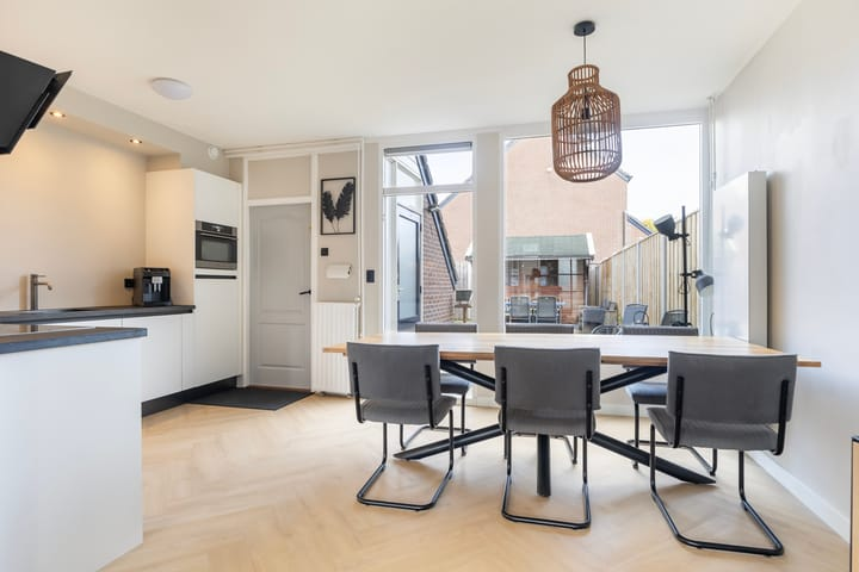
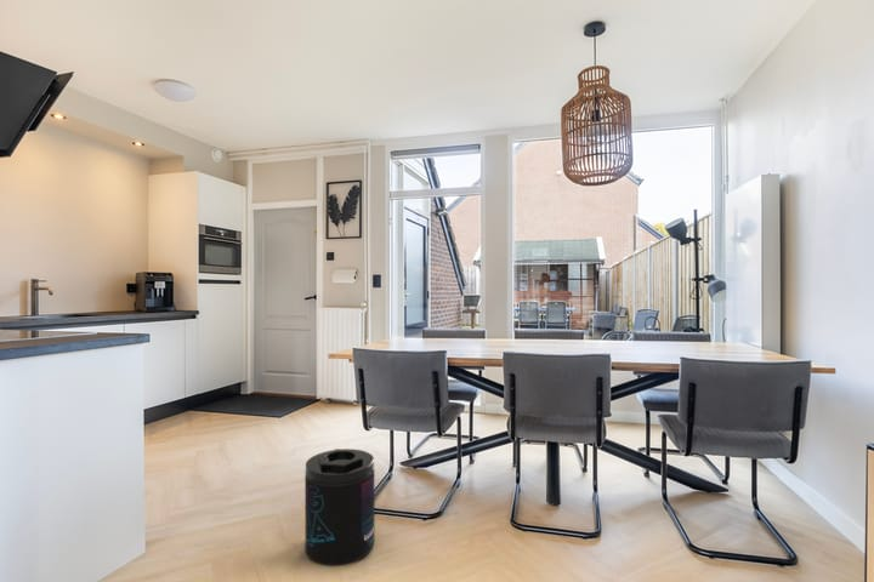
+ supplement container [303,447,375,567]
